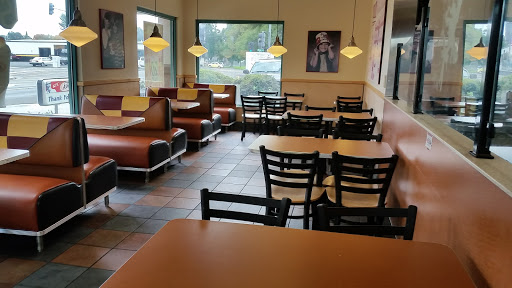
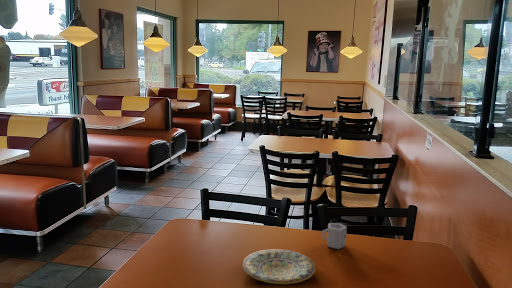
+ cup [321,222,348,250]
+ plate [241,248,316,285]
